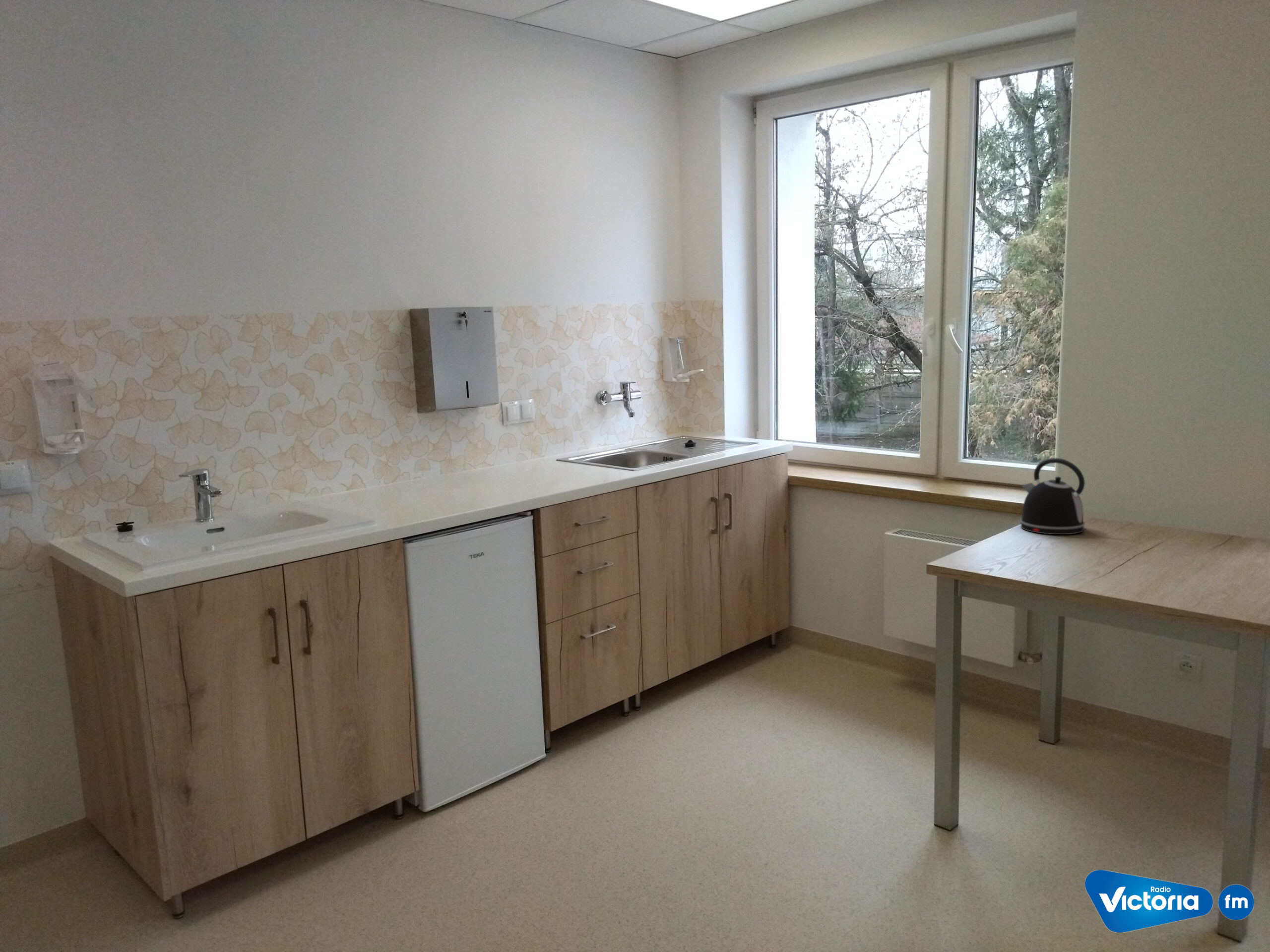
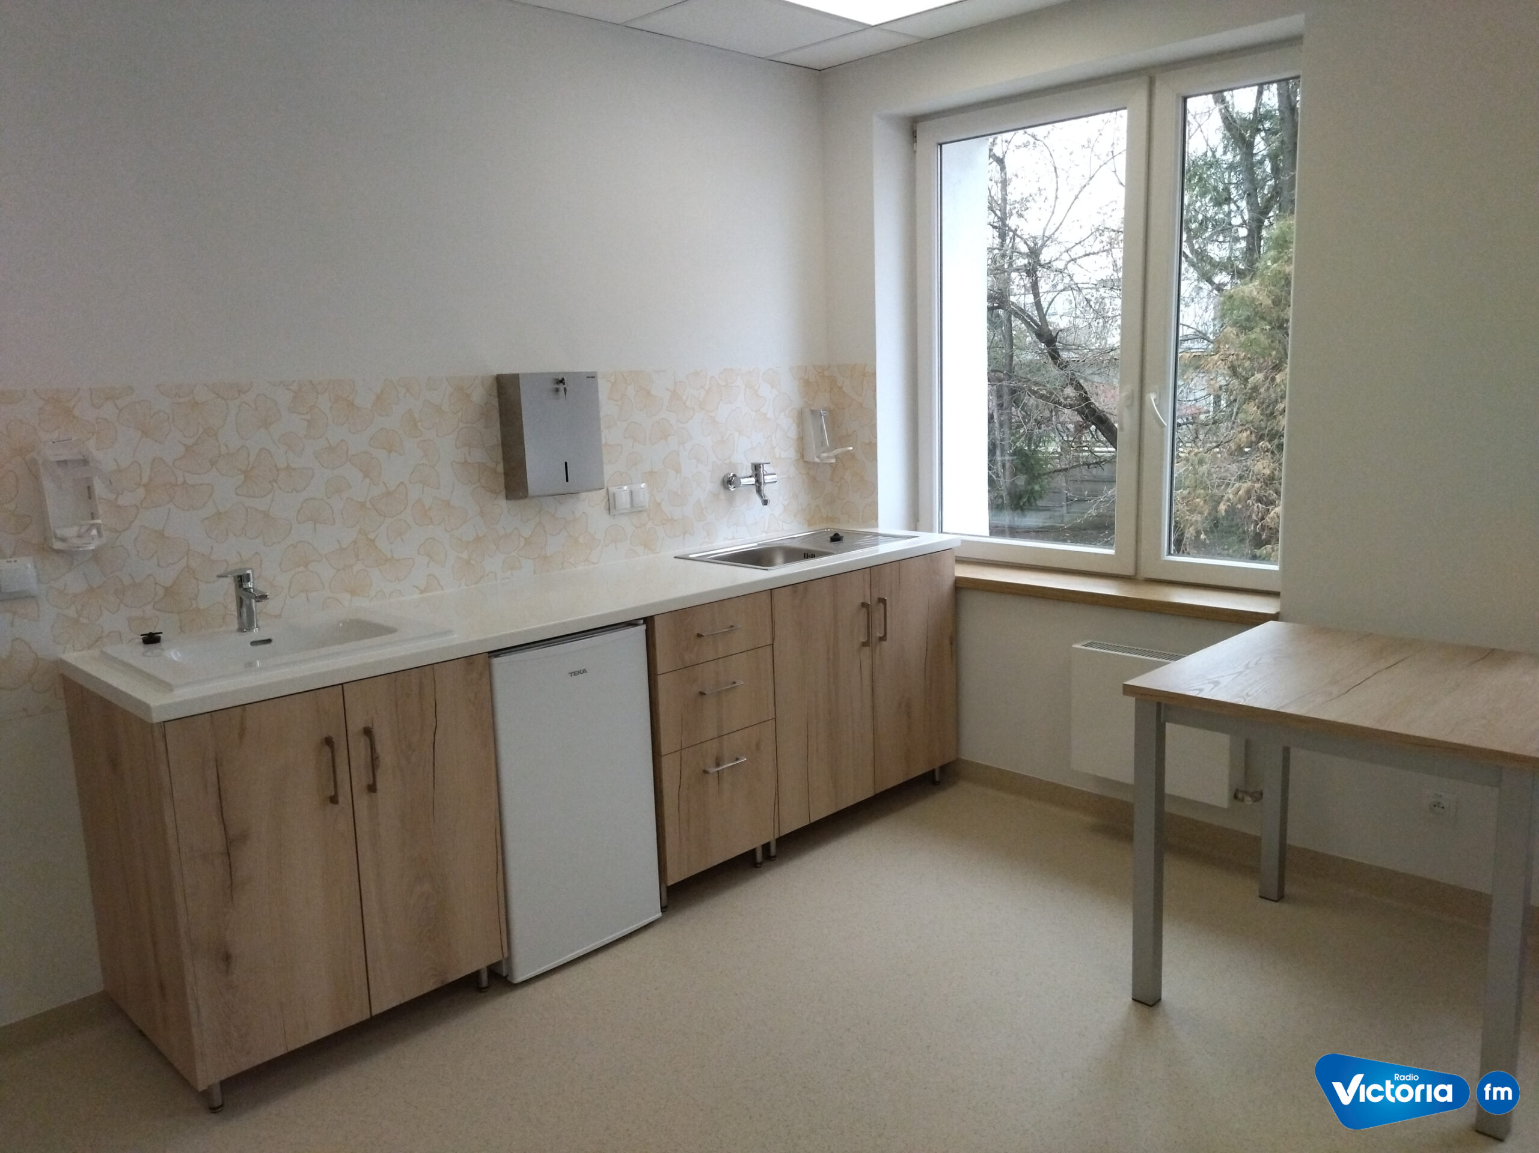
- kettle [1019,458,1086,535]
